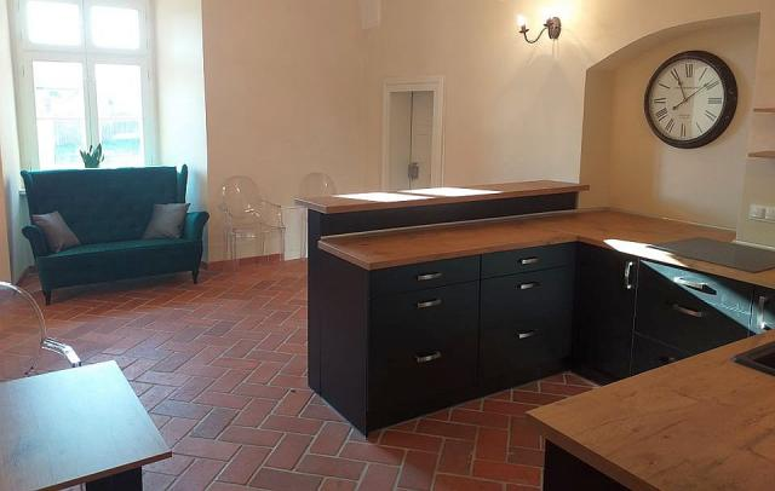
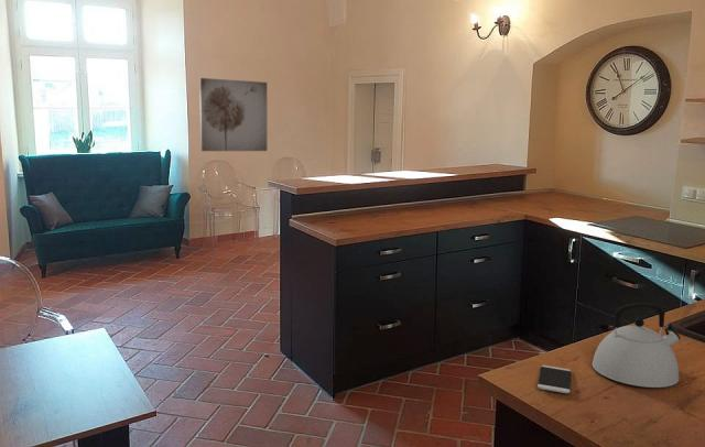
+ kettle [592,303,681,389]
+ wall art [198,77,268,152]
+ smartphone [536,364,572,394]
